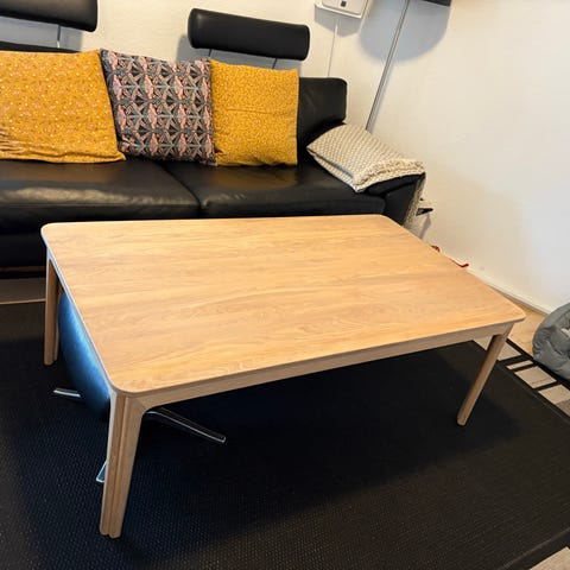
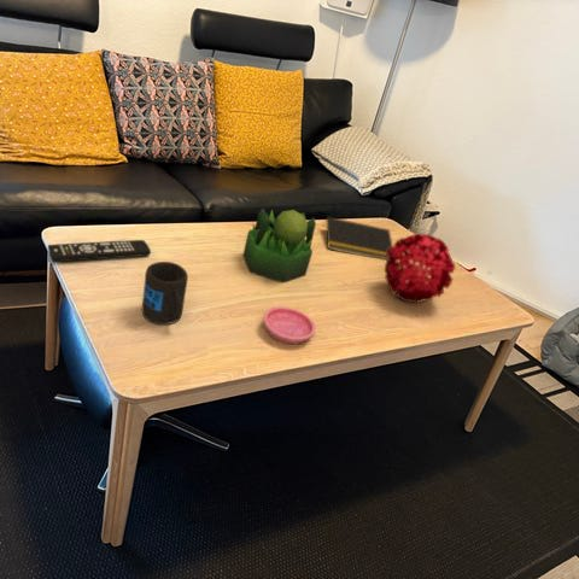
+ plant [241,207,317,283]
+ remote control [47,239,152,263]
+ notepad [322,215,394,261]
+ saucer [262,305,316,345]
+ decorative ball [384,232,456,304]
+ mug [141,261,189,326]
